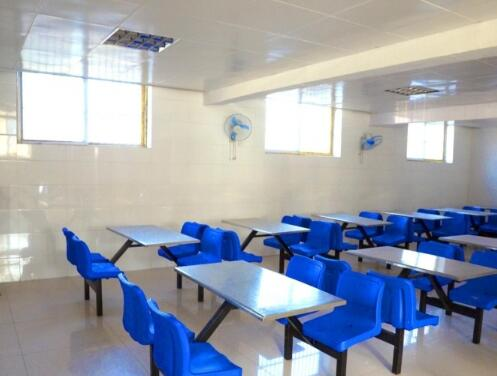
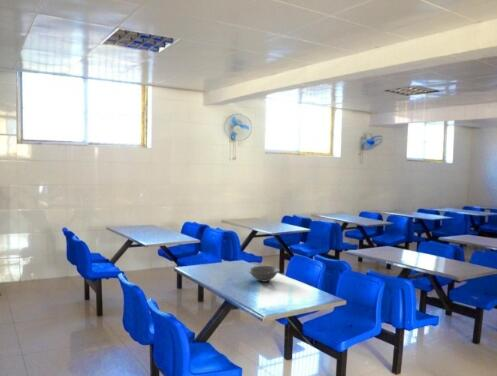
+ bowl [247,265,280,283]
